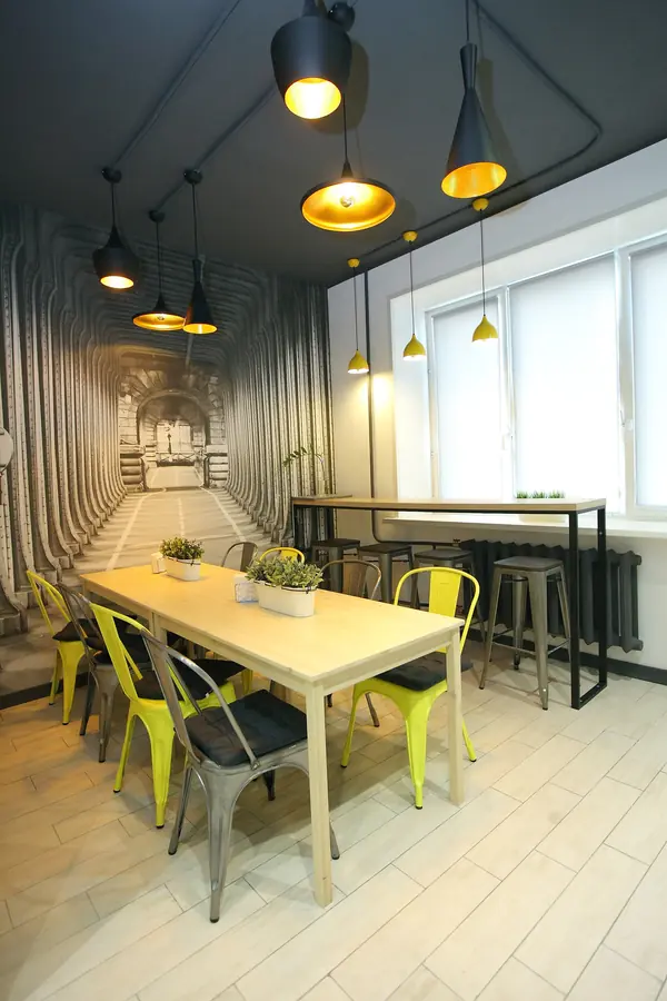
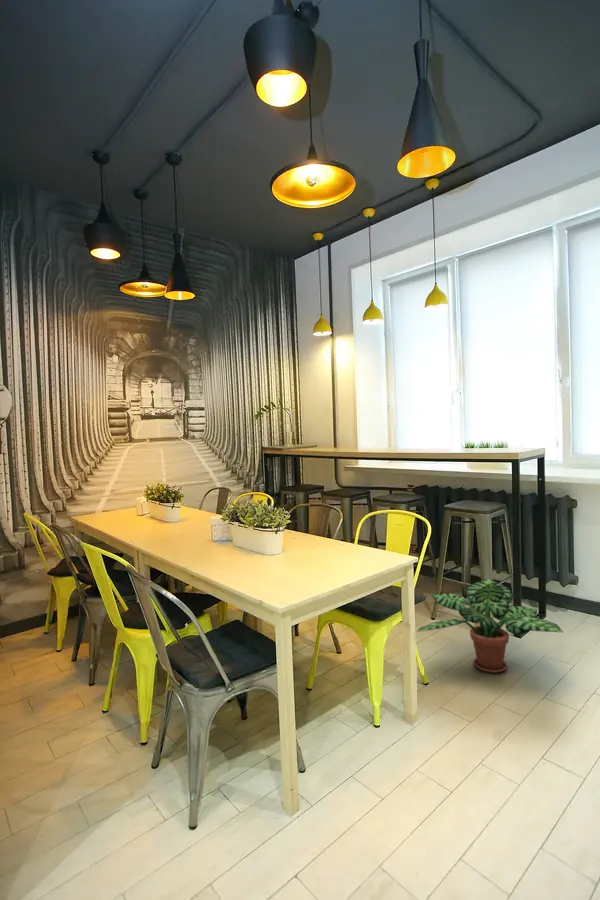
+ potted plant [416,577,565,674]
